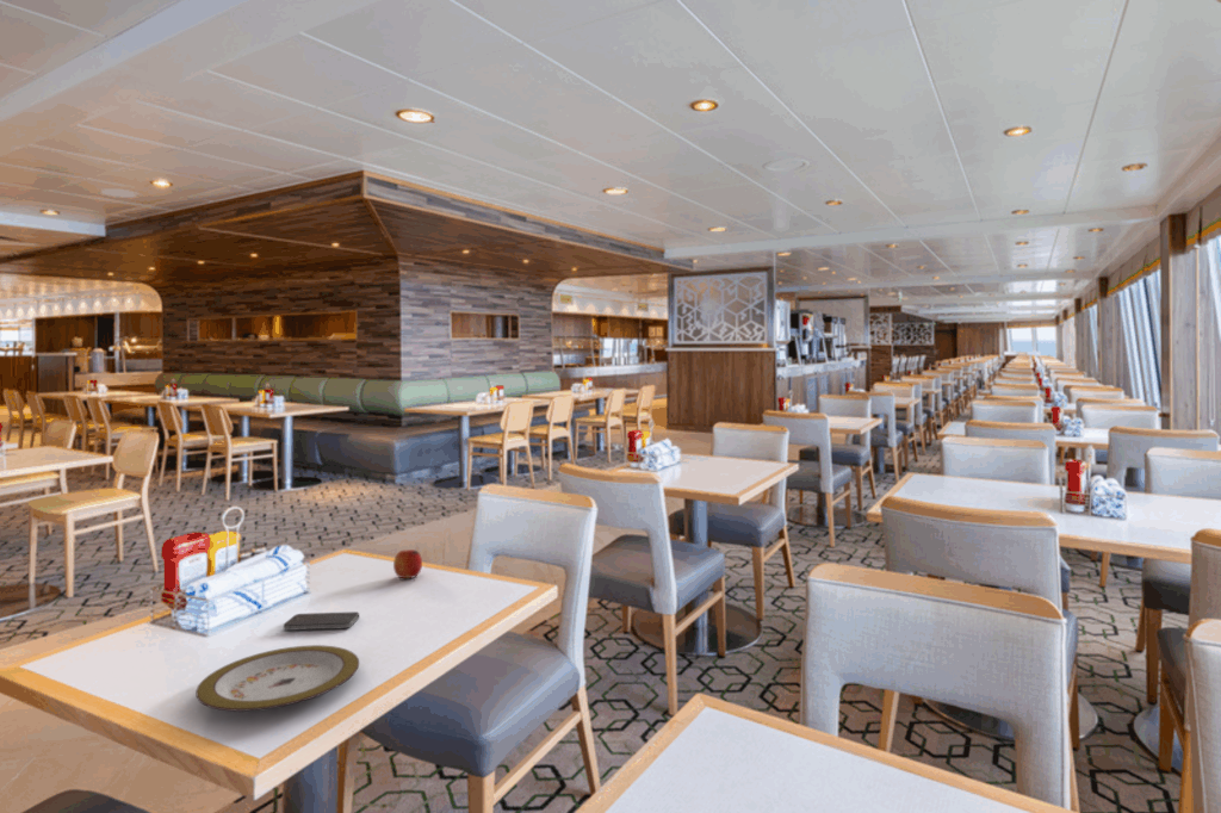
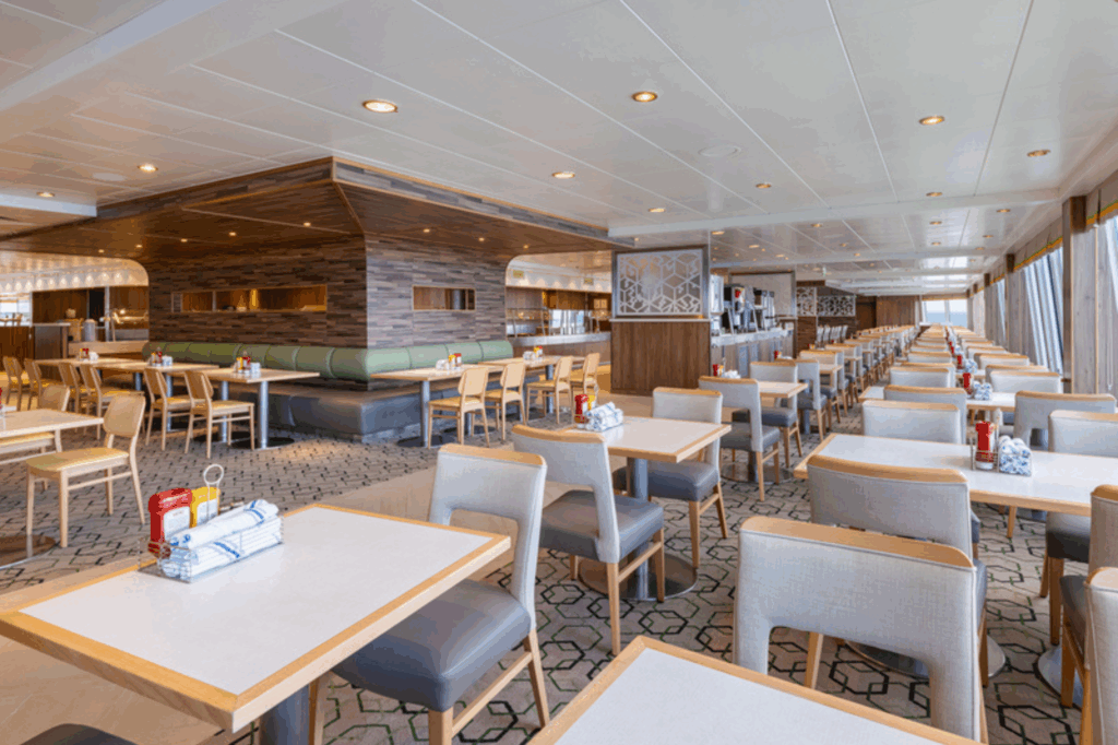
- plate [194,644,360,713]
- smartphone [283,610,360,632]
- fruit [392,548,423,579]
